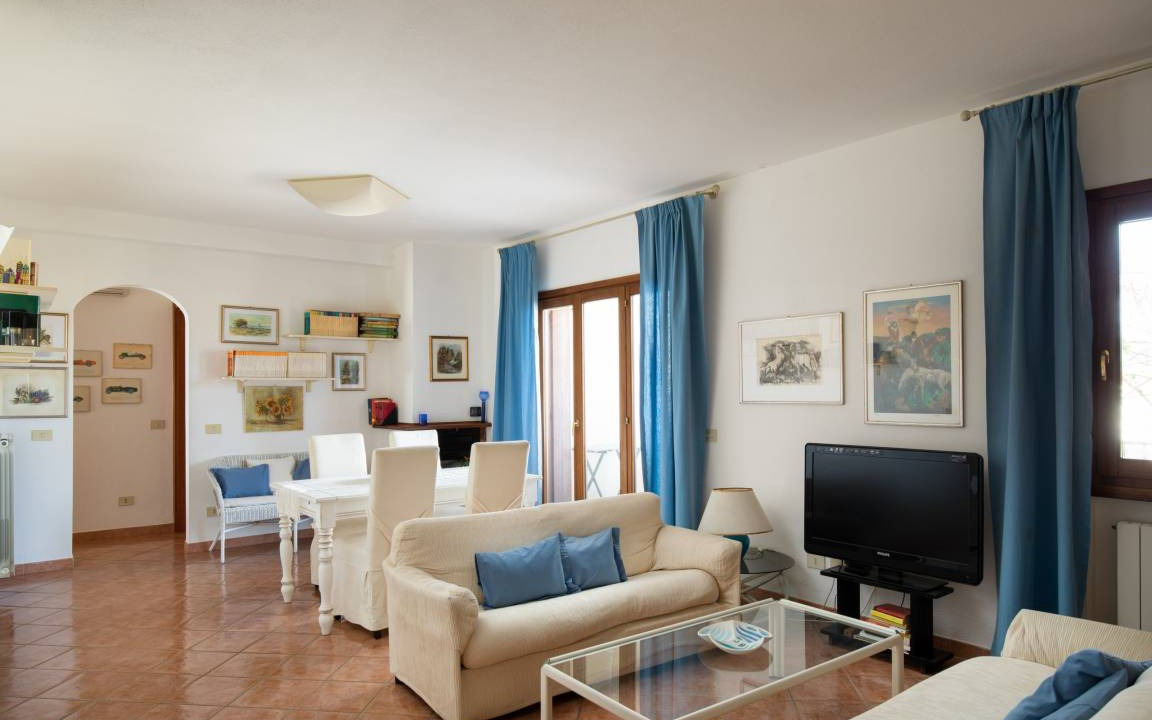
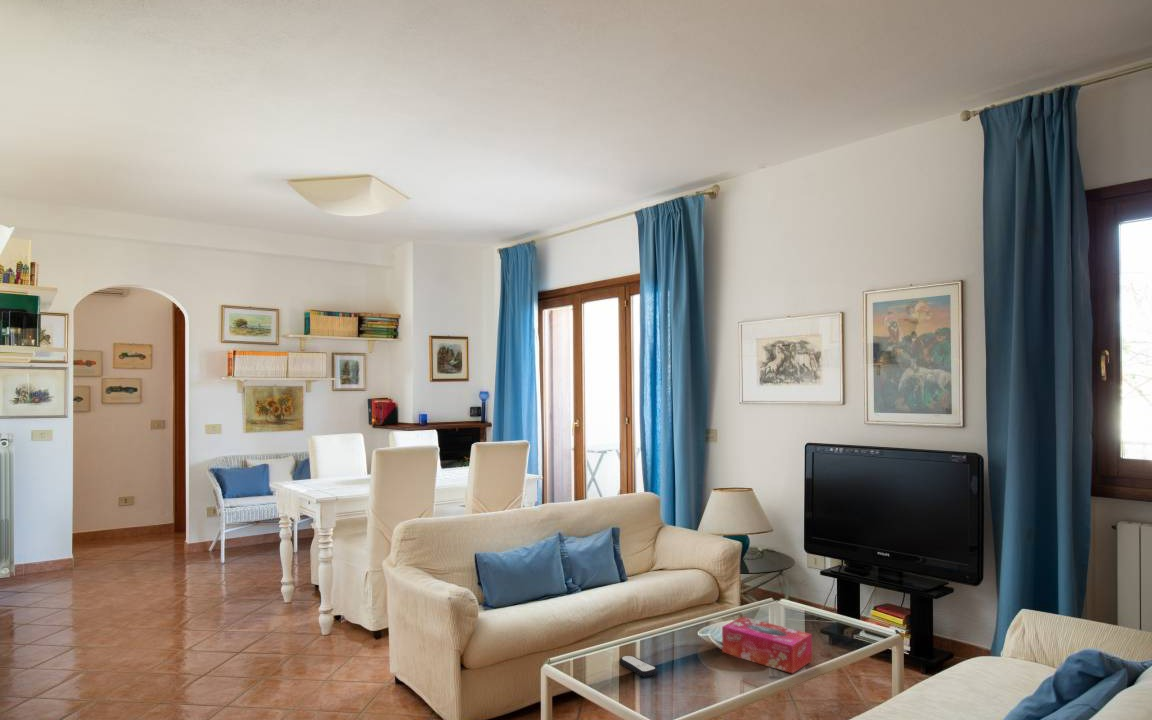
+ remote control [618,654,659,678]
+ tissue box [721,616,813,674]
